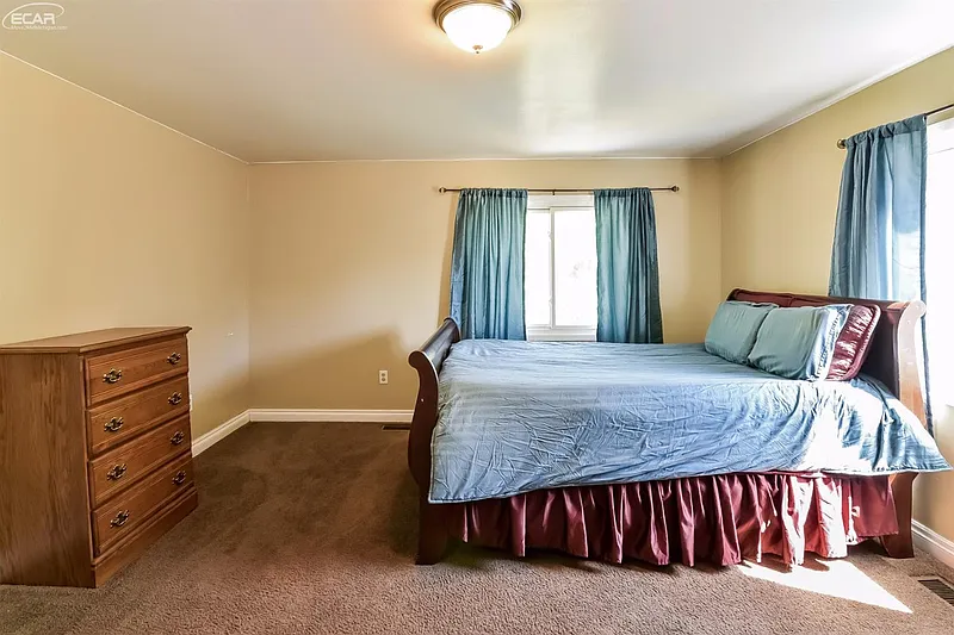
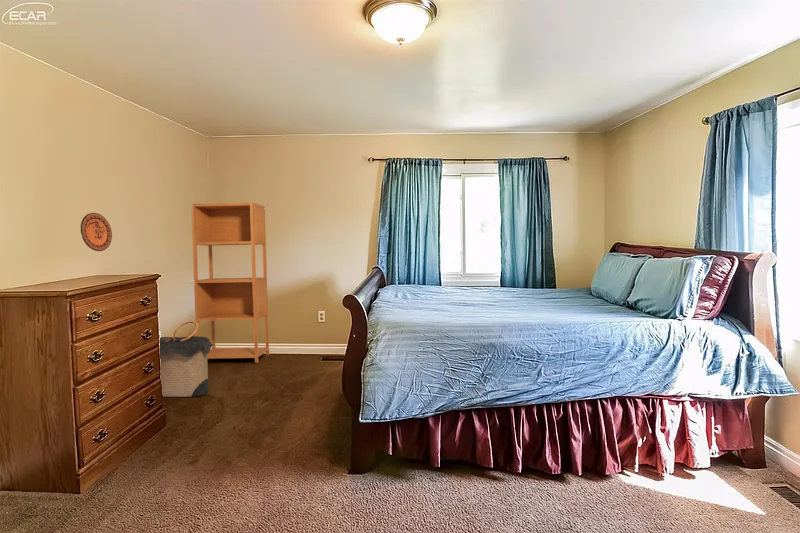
+ decorative plate [80,212,113,252]
+ bookcase [190,202,270,364]
+ laundry hamper [159,320,214,398]
